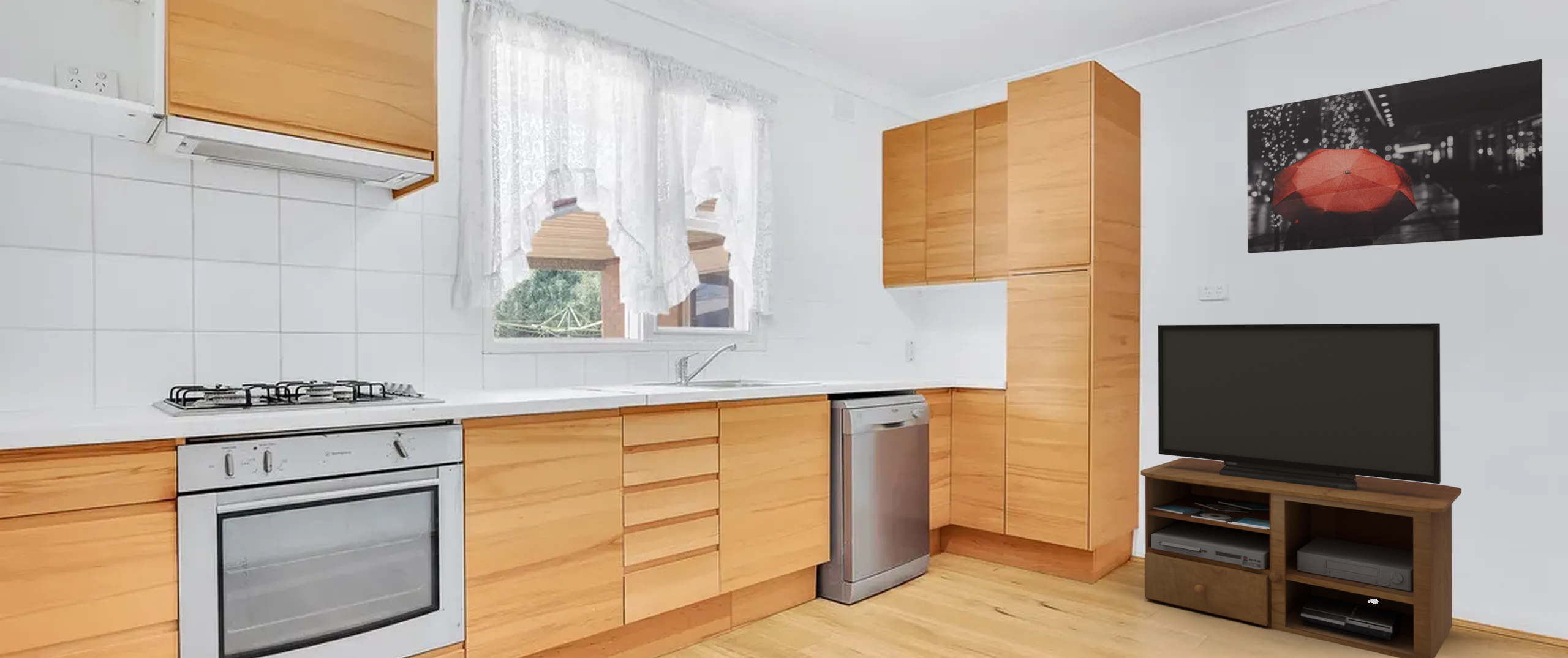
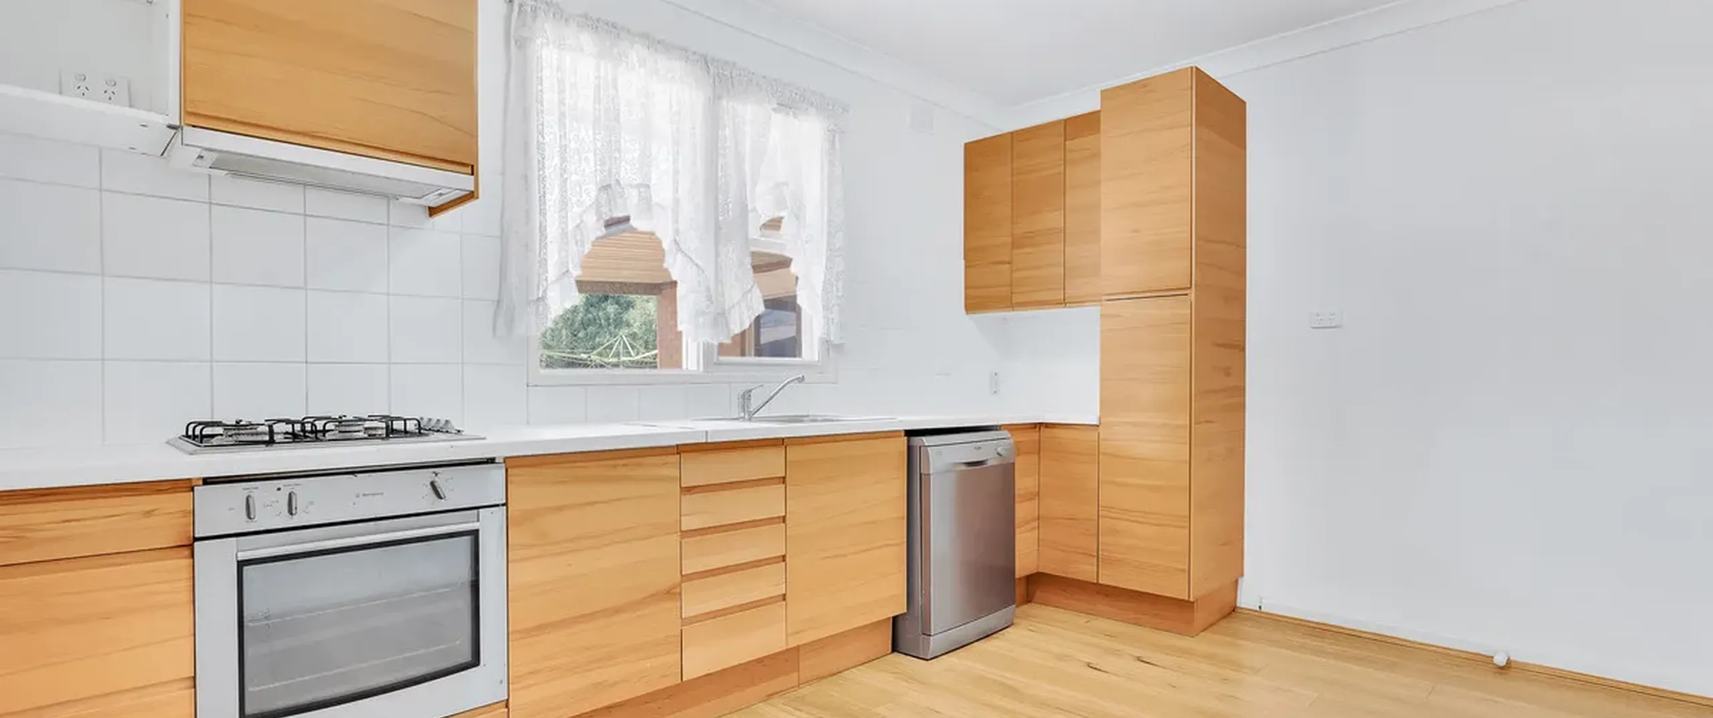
- wall art [1246,59,1543,254]
- tv stand [1140,323,1462,658]
